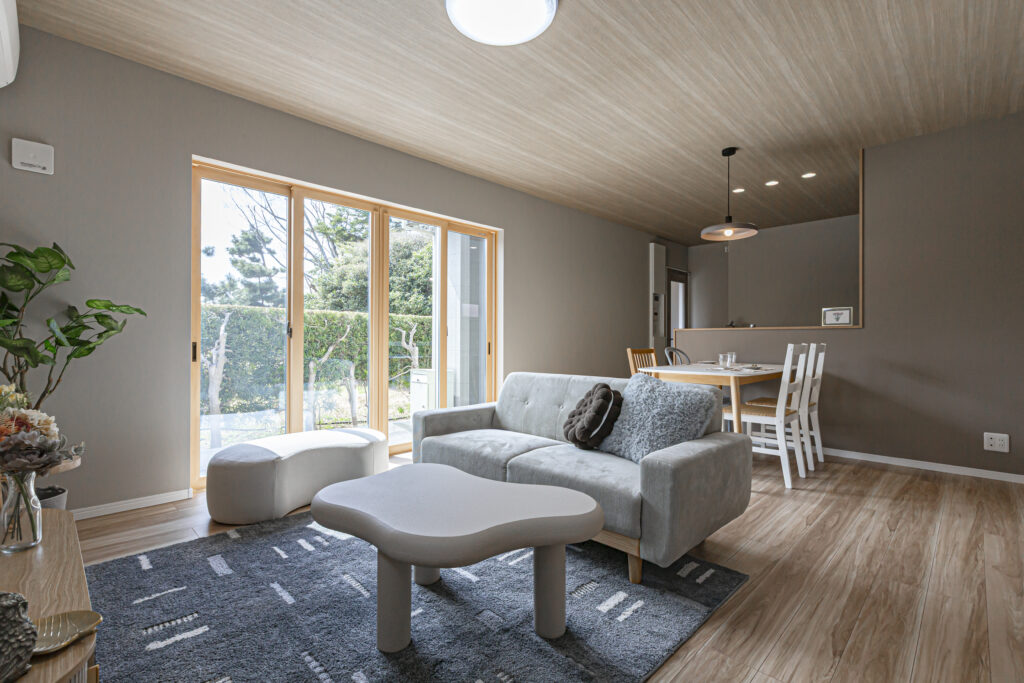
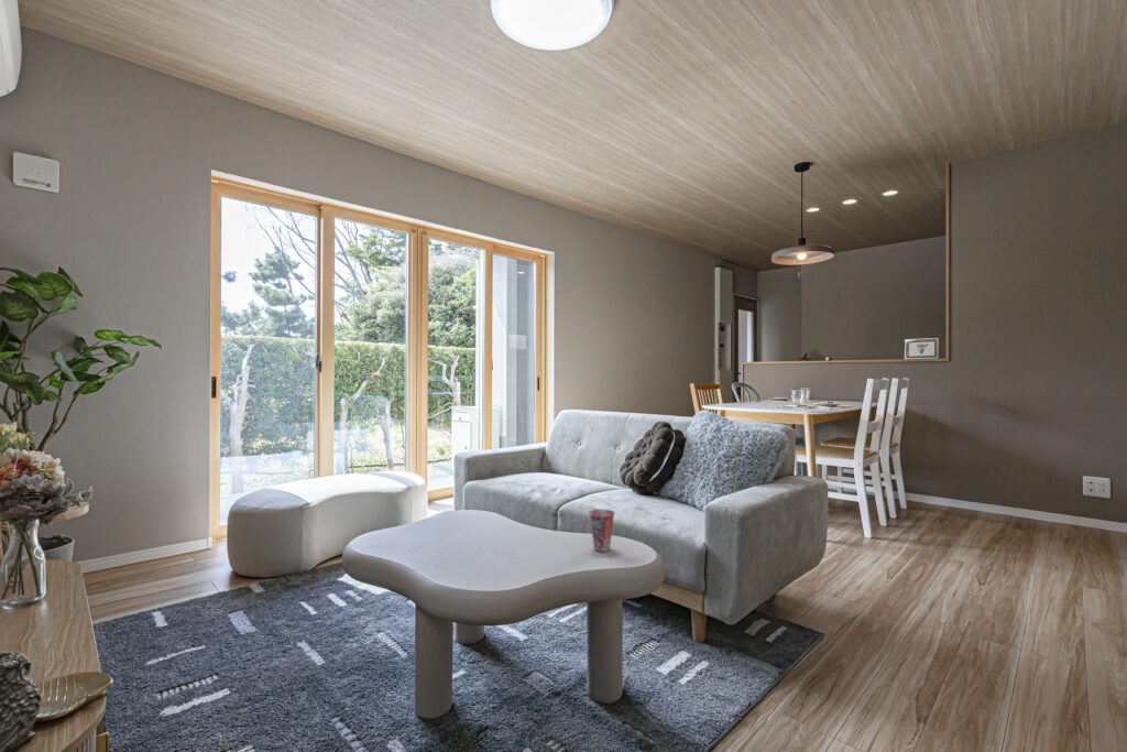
+ cup [588,509,616,553]
